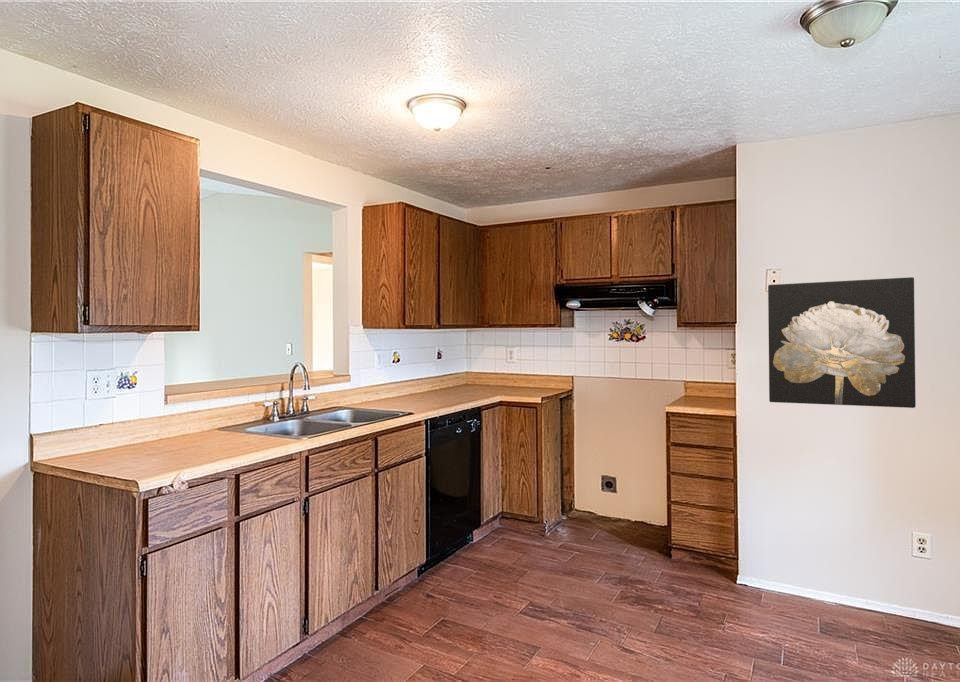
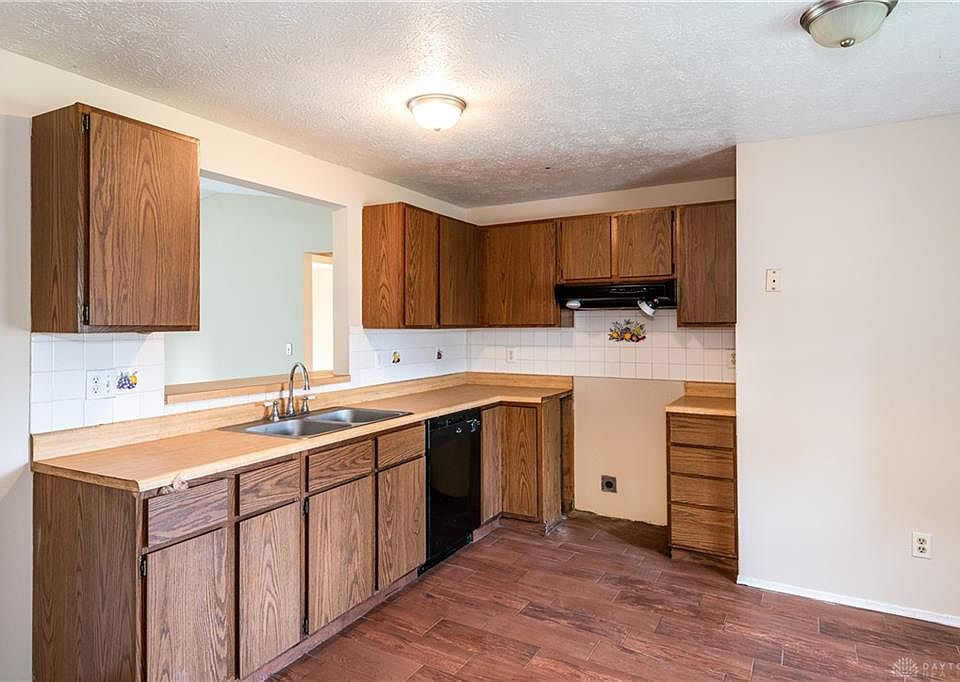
- wall art [767,276,917,409]
